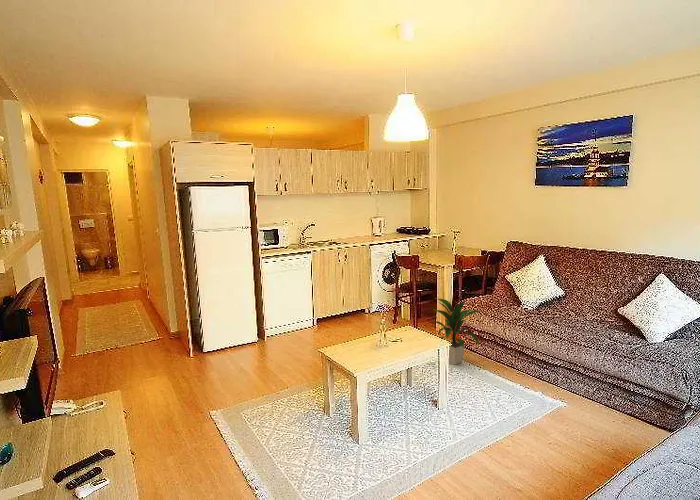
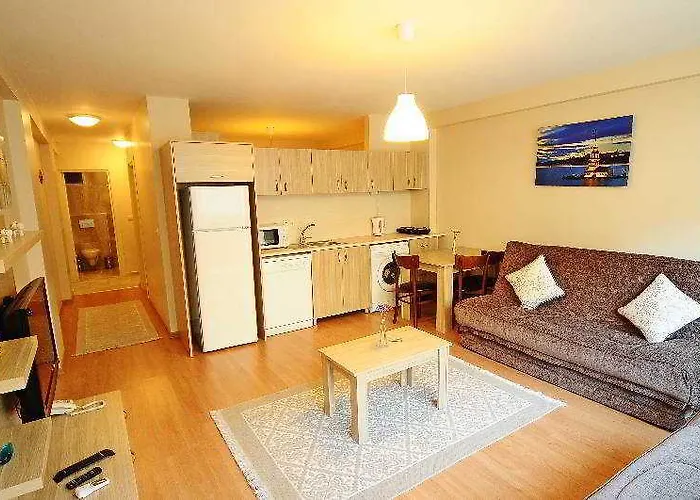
- indoor plant [431,297,484,366]
